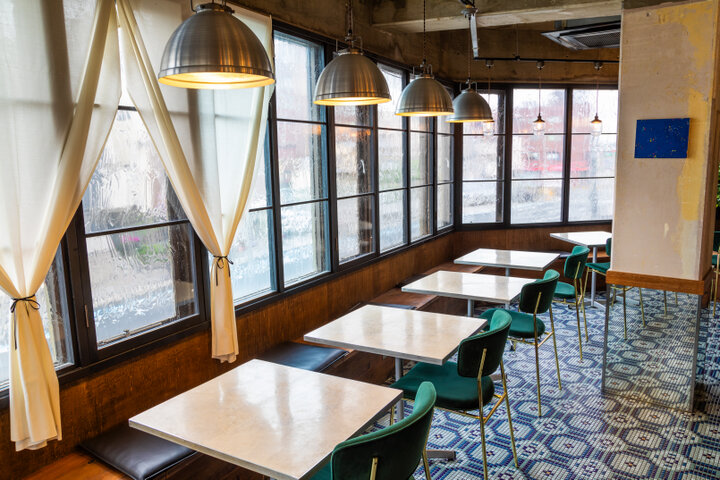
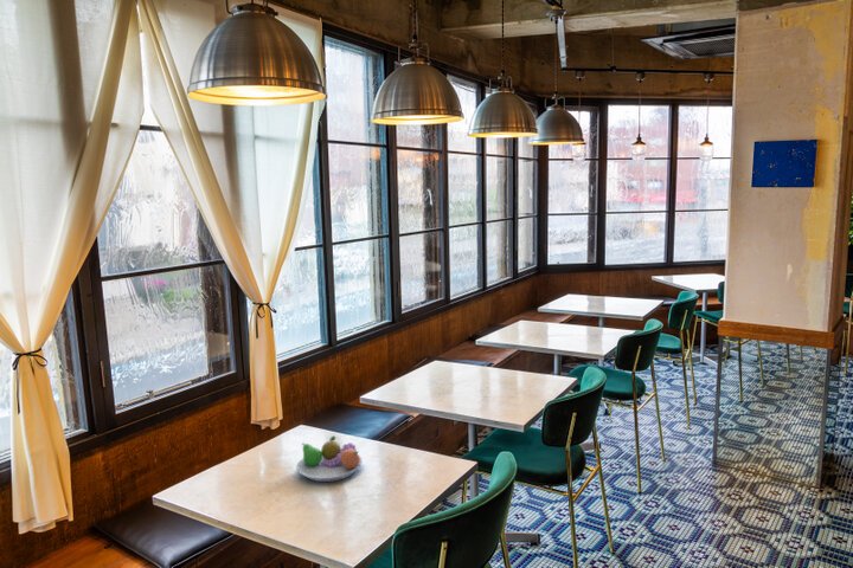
+ fruit bowl [295,434,364,483]
